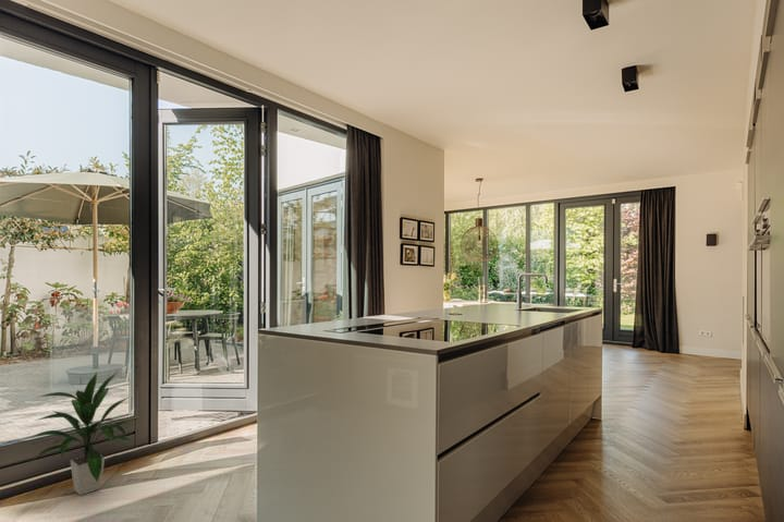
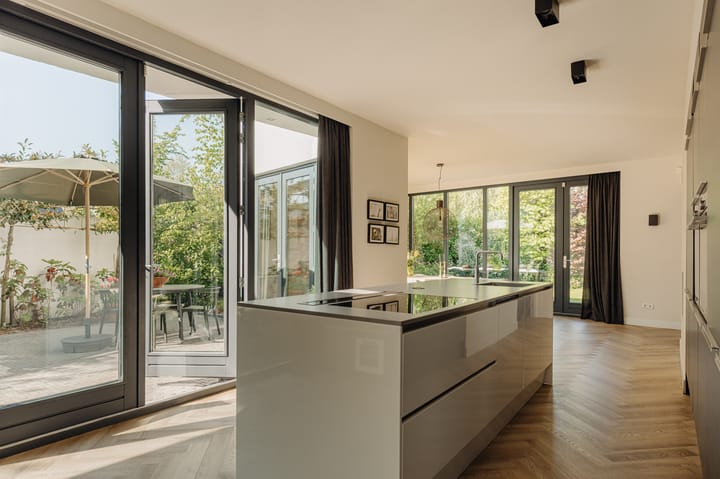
- indoor plant [28,369,134,496]
